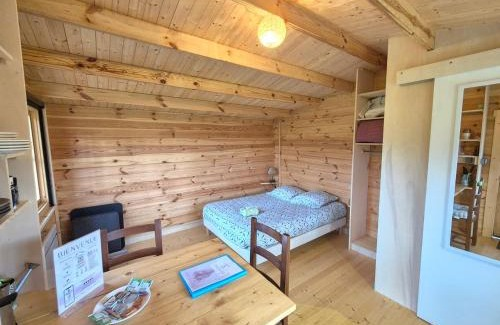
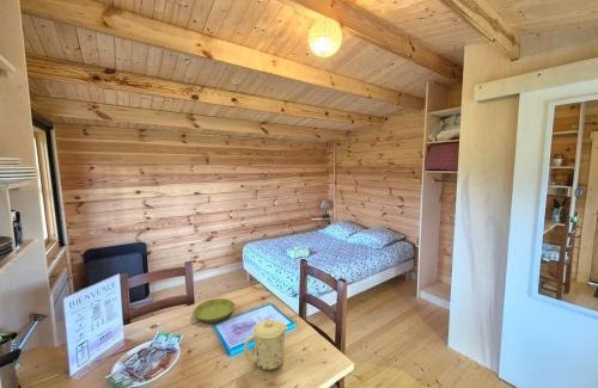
+ mug [243,319,289,371]
+ saucer [193,297,236,324]
